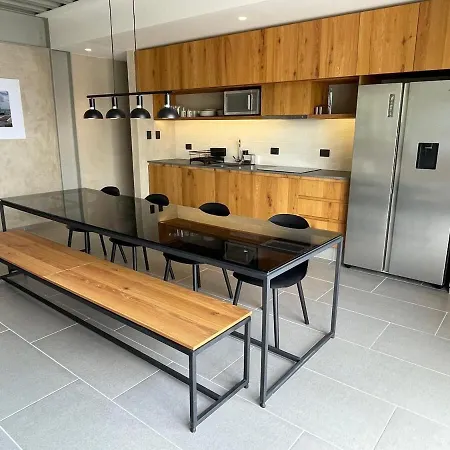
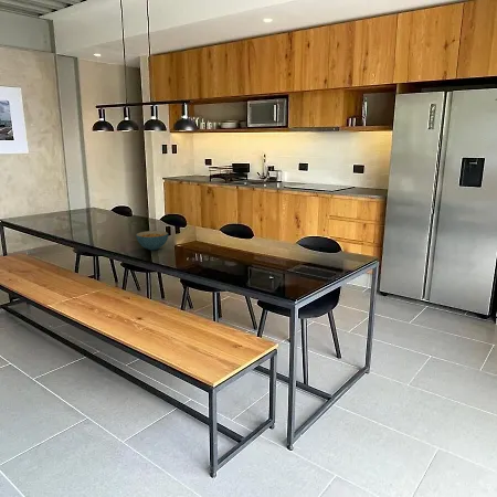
+ cereal bowl [135,230,169,251]
